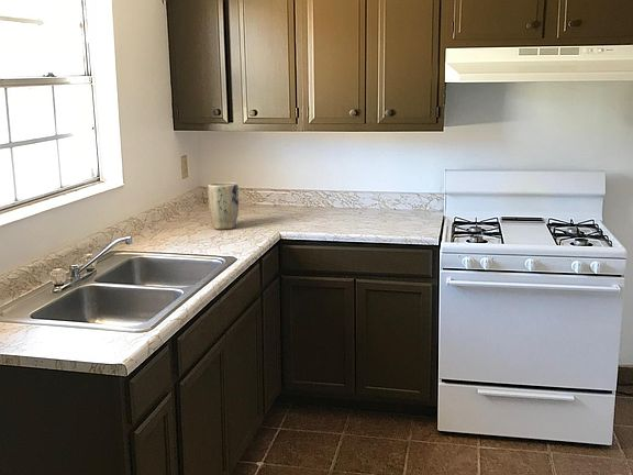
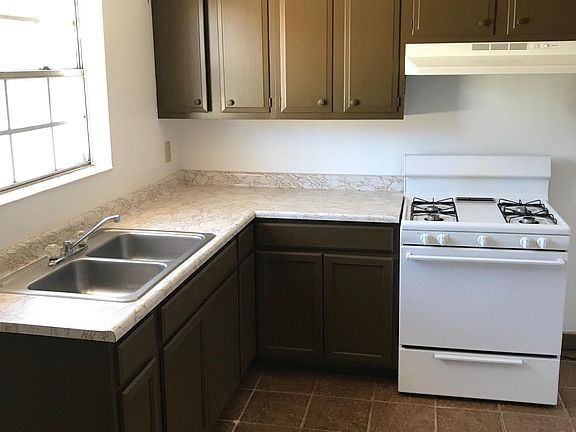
- plant pot [207,181,240,231]
